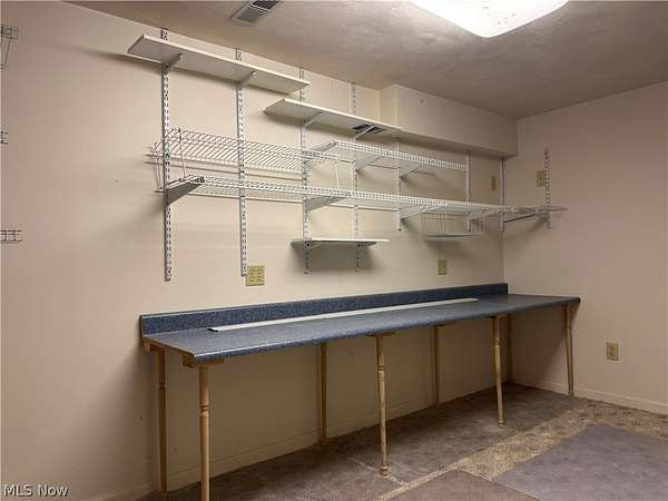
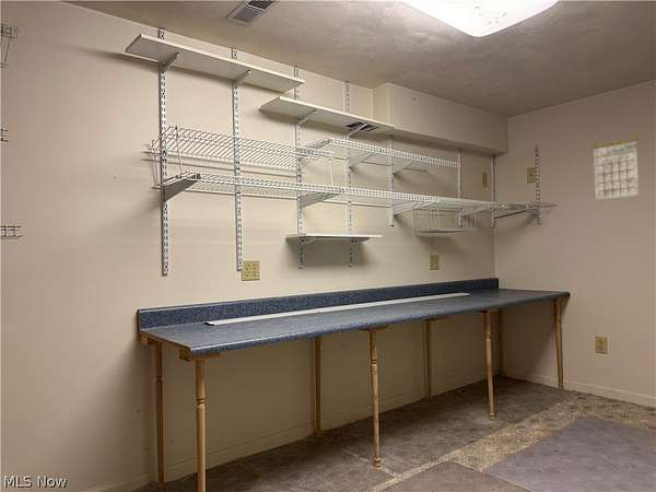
+ calendar [591,131,640,201]
